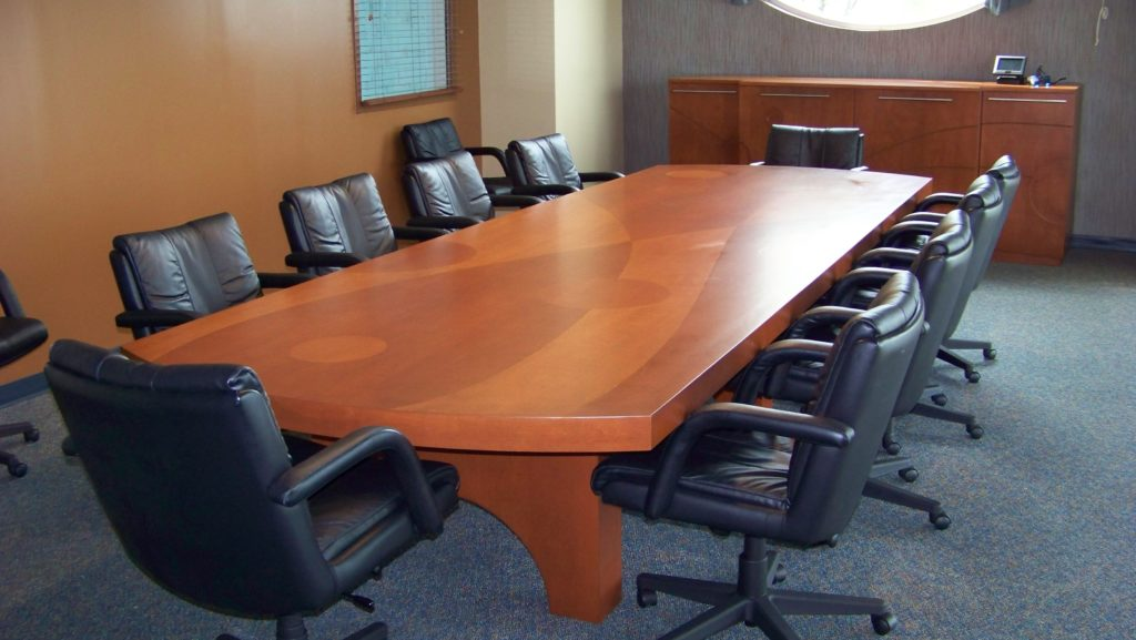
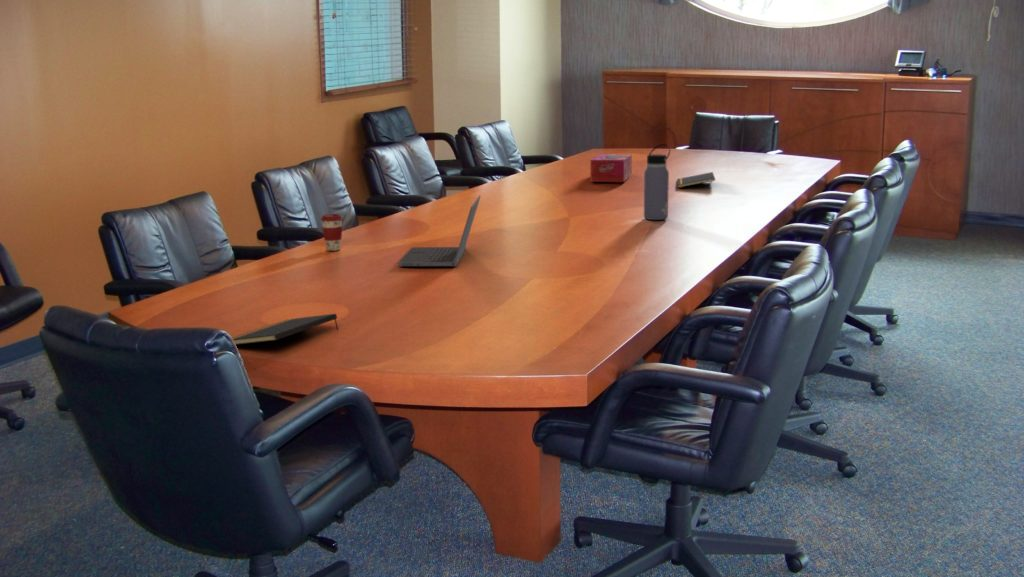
+ tissue box [590,153,633,183]
+ notepad [232,313,339,346]
+ water bottle [643,143,671,221]
+ notepad [676,171,716,189]
+ laptop computer [397,194,482,267]
+ coffee cup [320,213,344,252]
